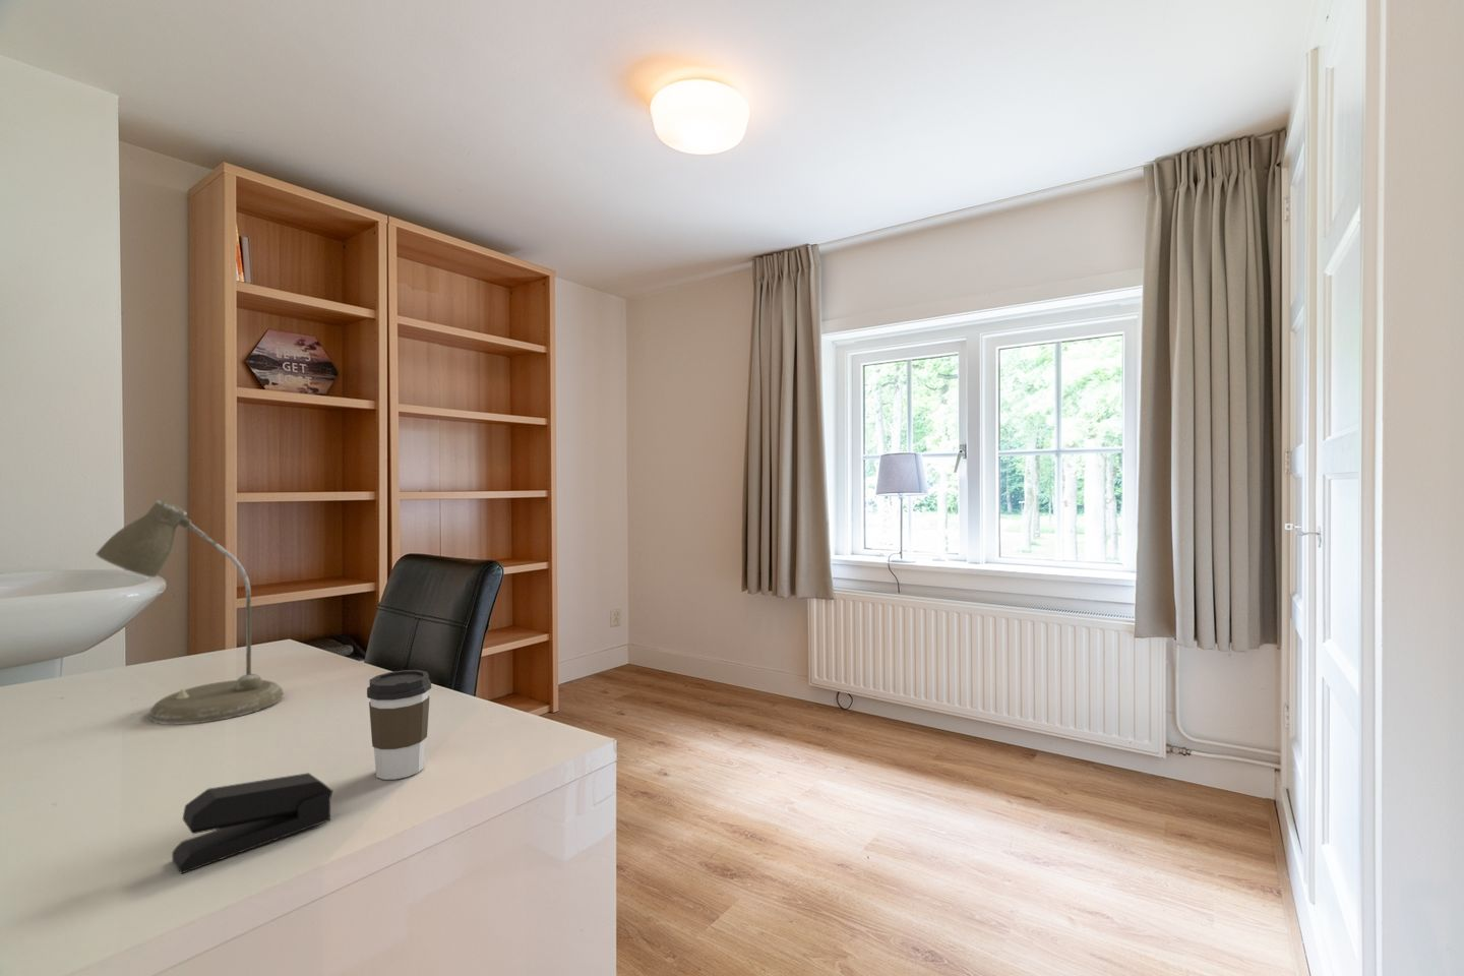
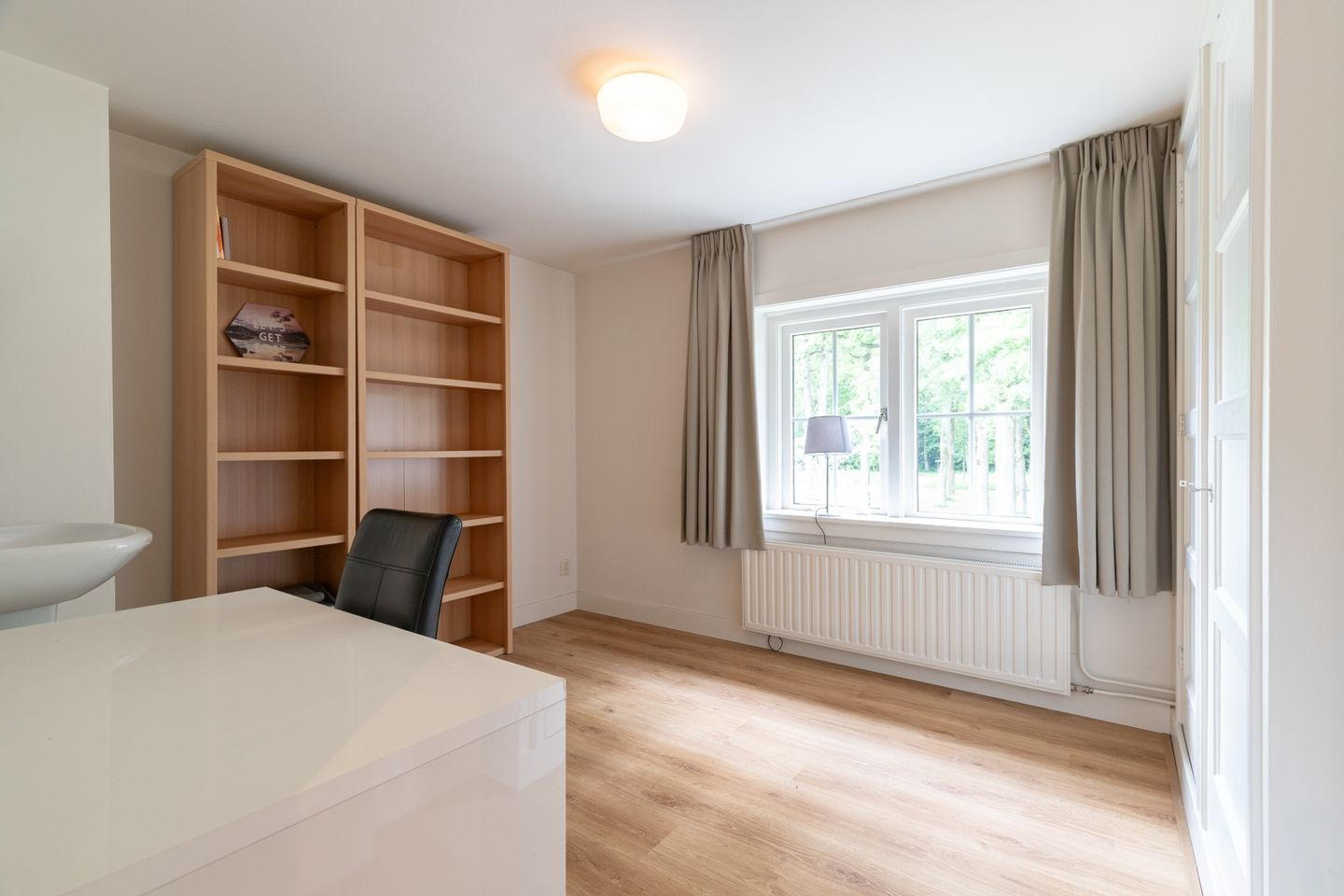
- desk lamp [95,499,283,724]
- stapler [171,771,333,876]
- coffee cup [366,669,432,781]
